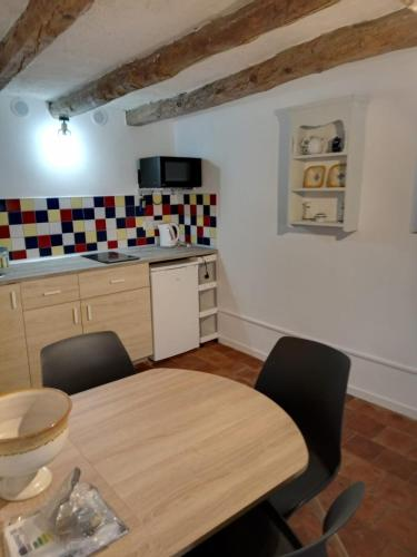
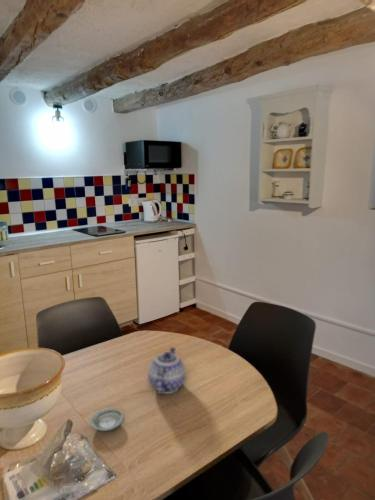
+ teapot [147,346,187,395]
+ saucer [89,407,124,432]
